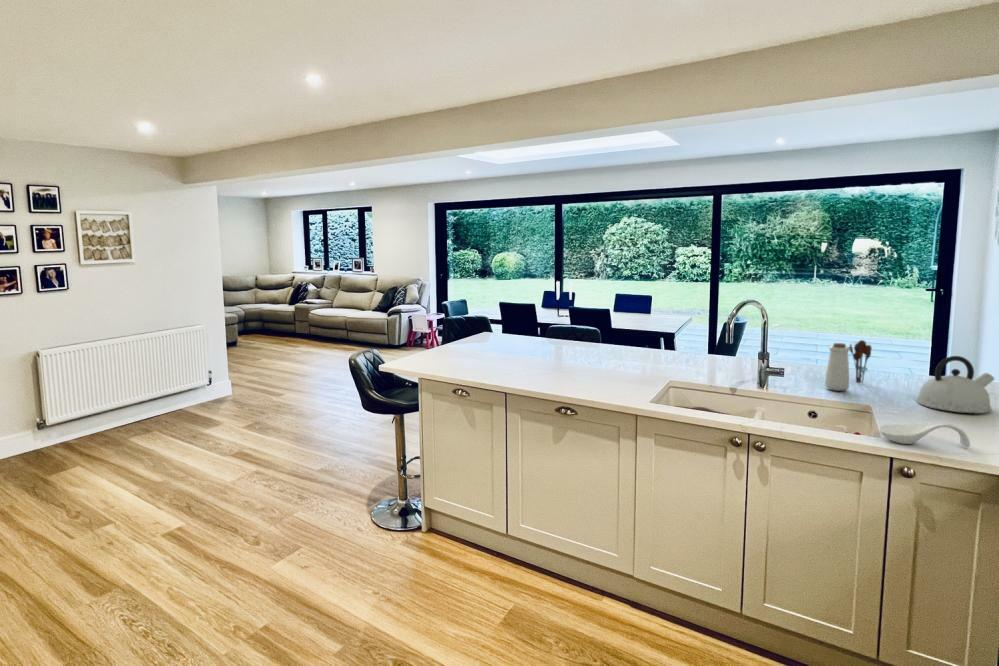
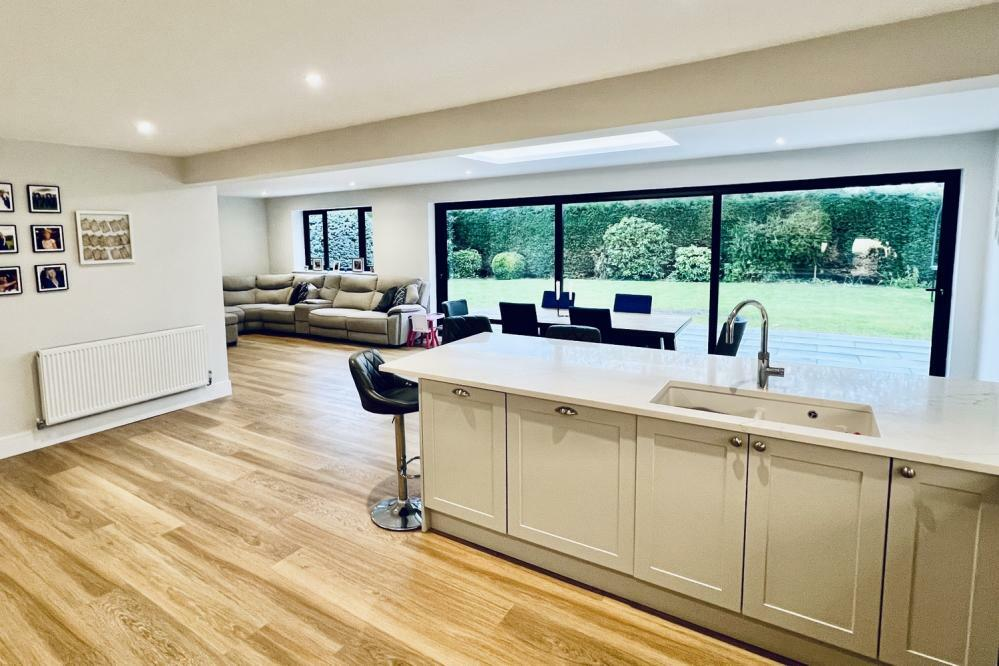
- utensil holder [849,339,873,384]
- spoon rest [877,420,971,449]
- bottle [824,342,850,392]
- kettle [915,355,996,414]
